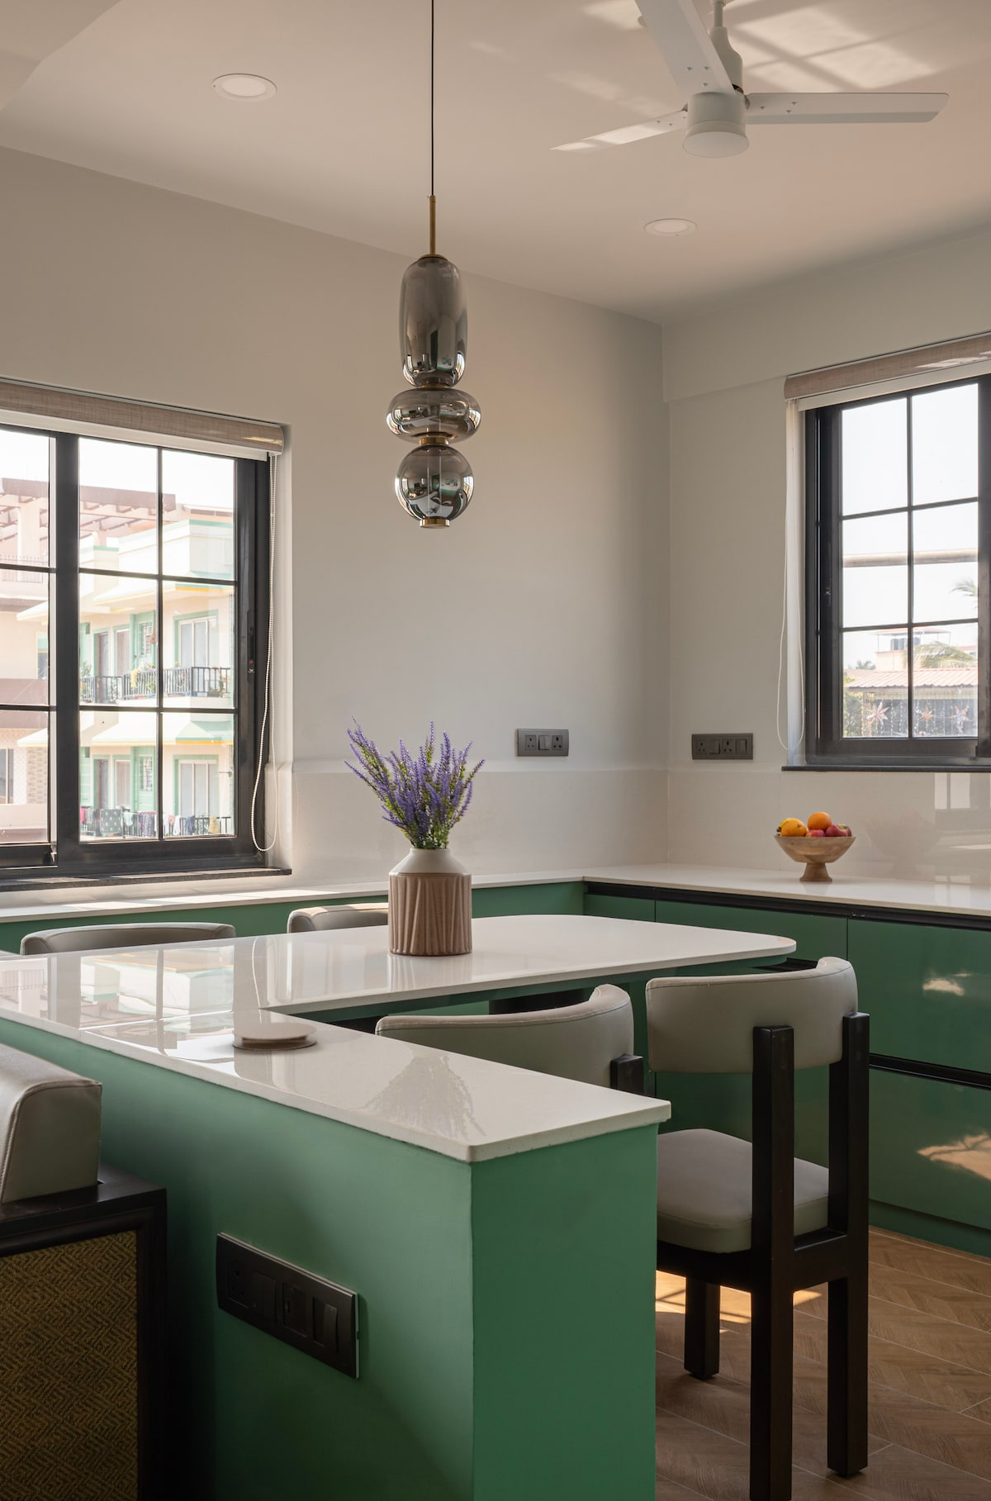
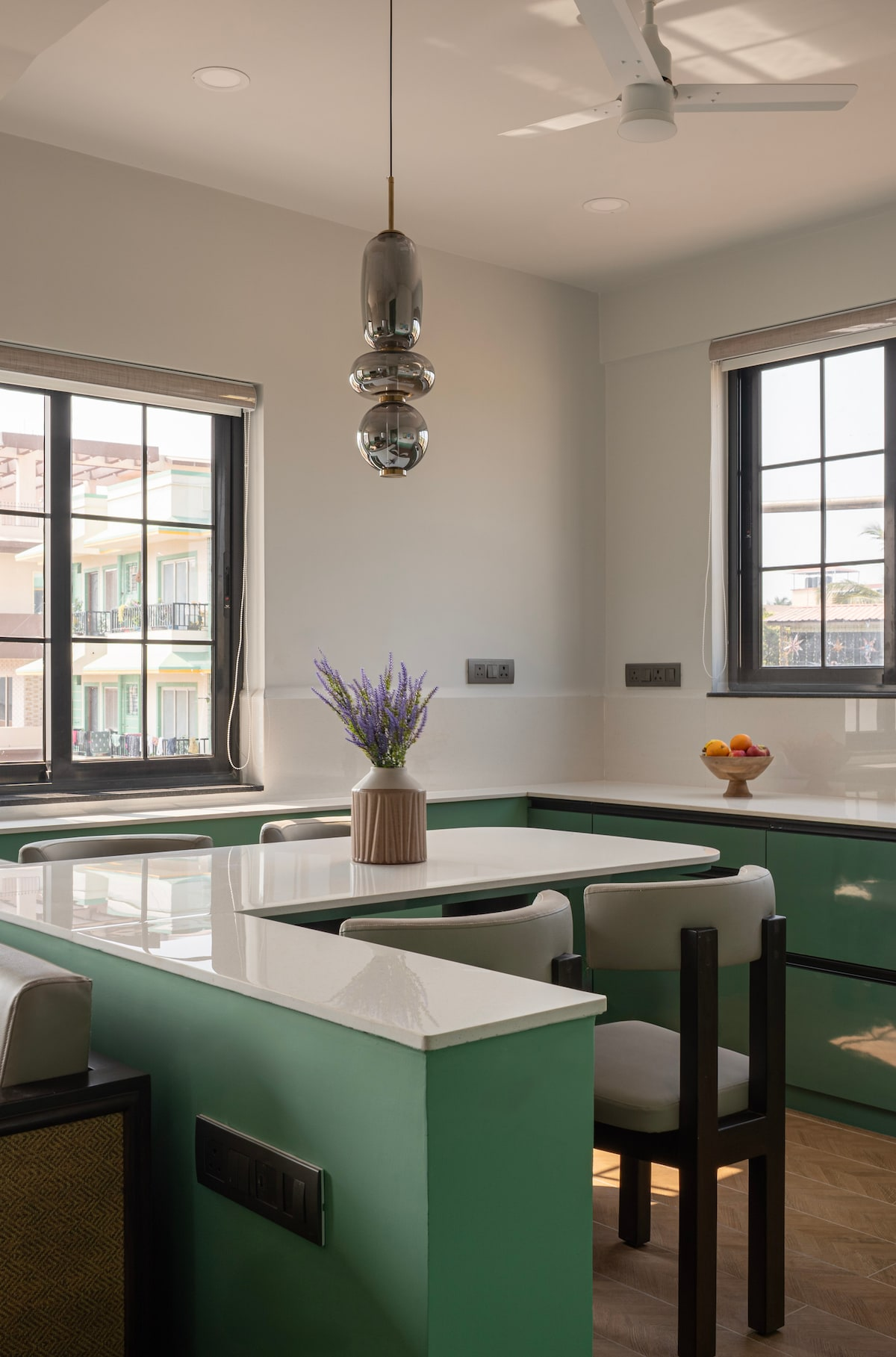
- coaster [231,1021,317,1052]
